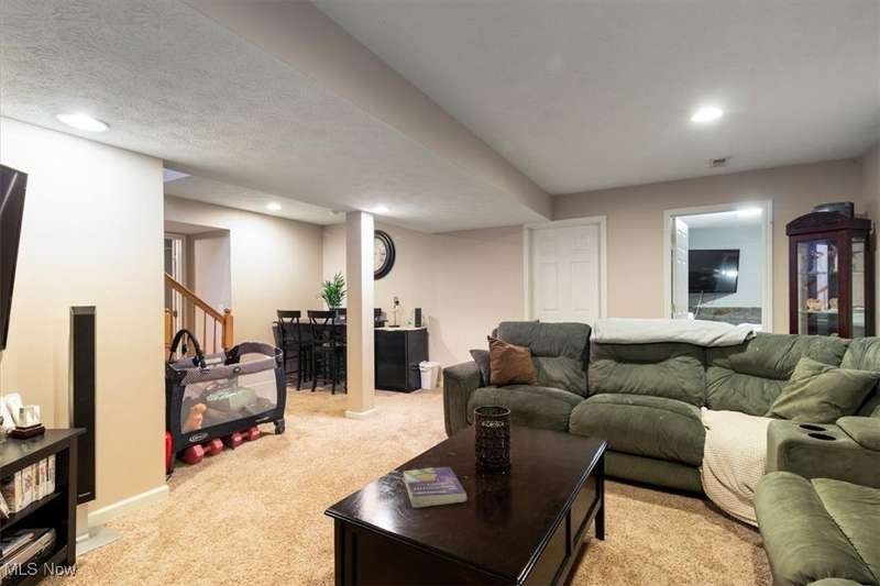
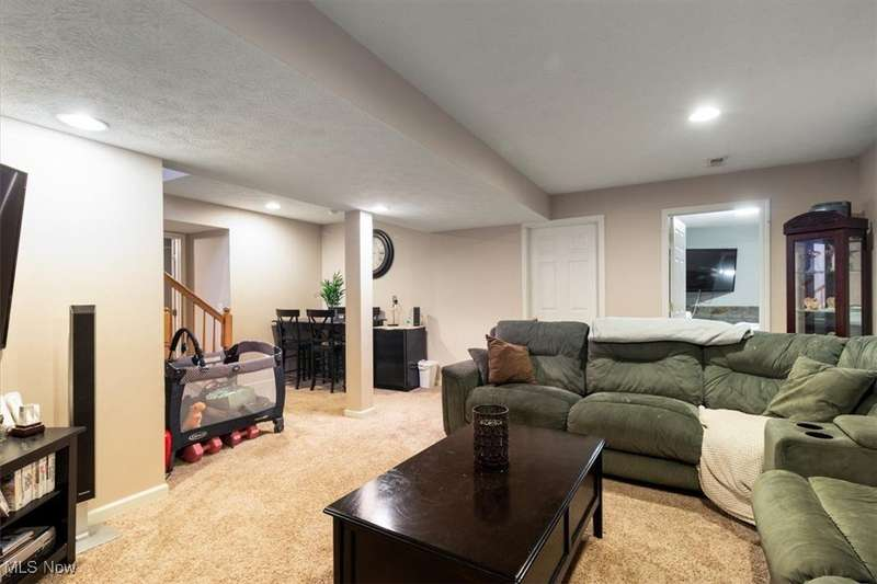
- book [400,465,468,509]
